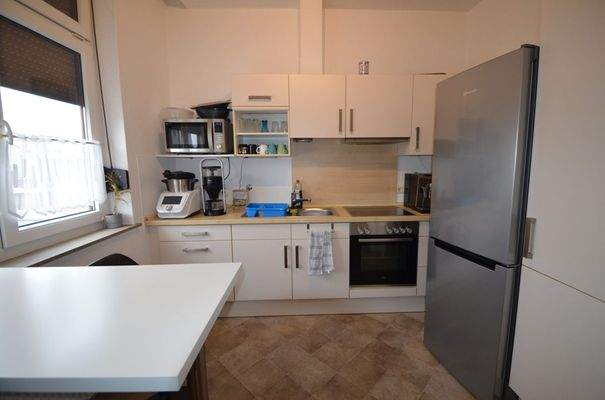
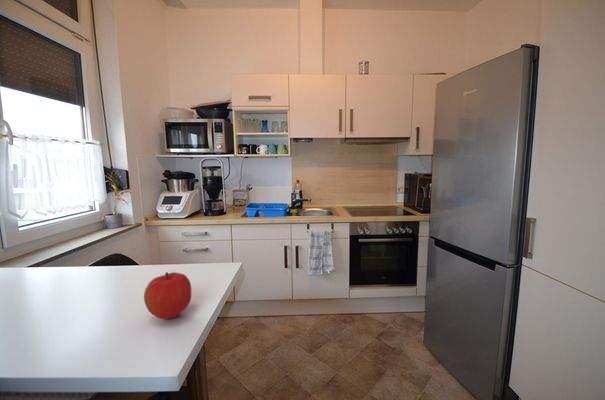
+ fruit [143,271,192,320]
